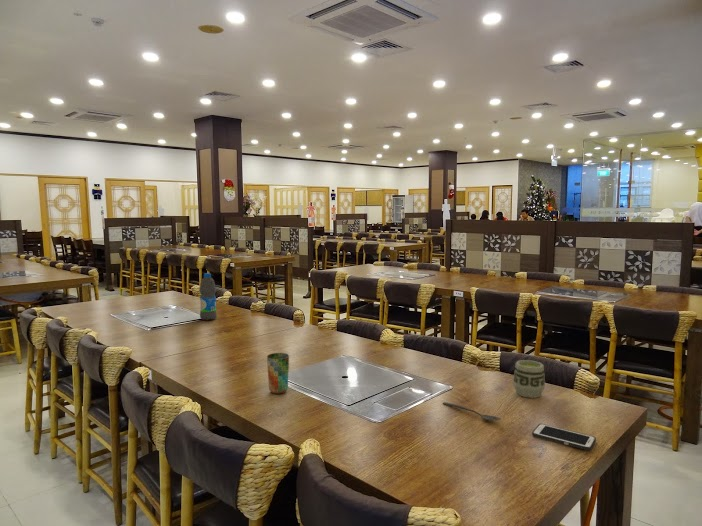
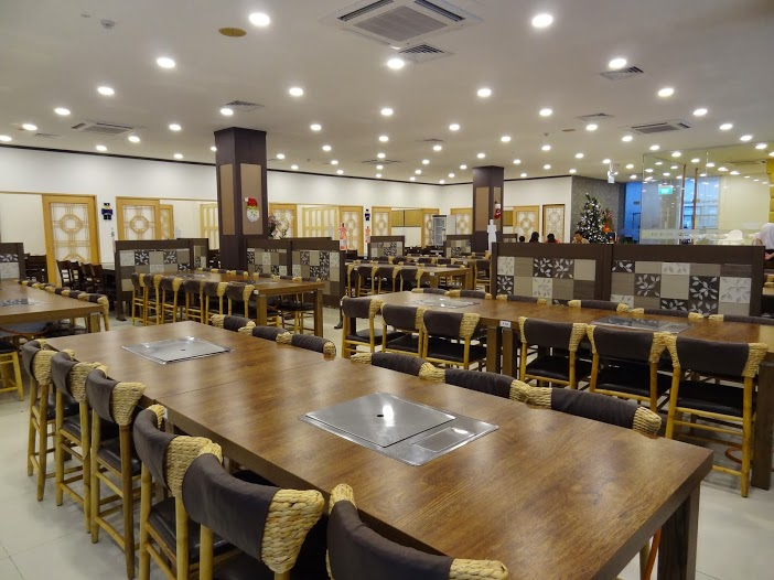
- cup [266,352,290,395]
- cell phone [531,423,597,451]
- spoon [442,401,502,421]
- water bottle [198,272,218,321]
- cup [512,359,546,399]
